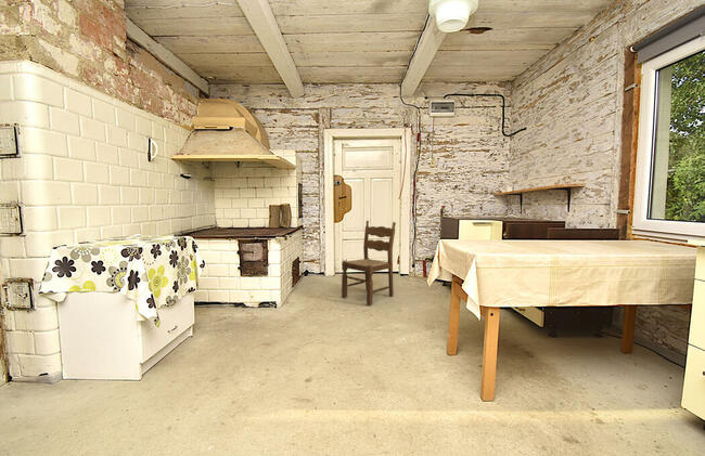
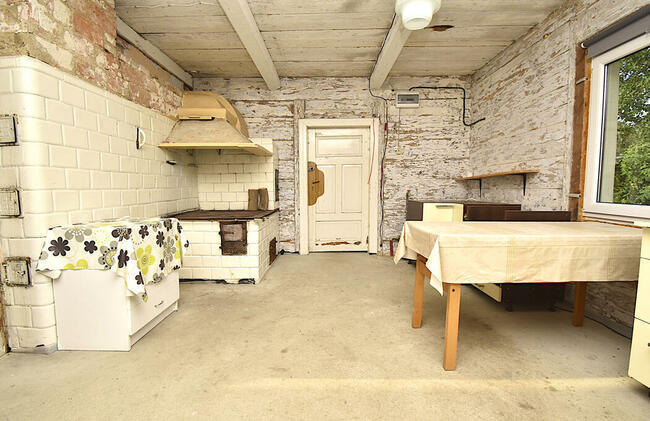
- wooden chair [341,220,397,307]
